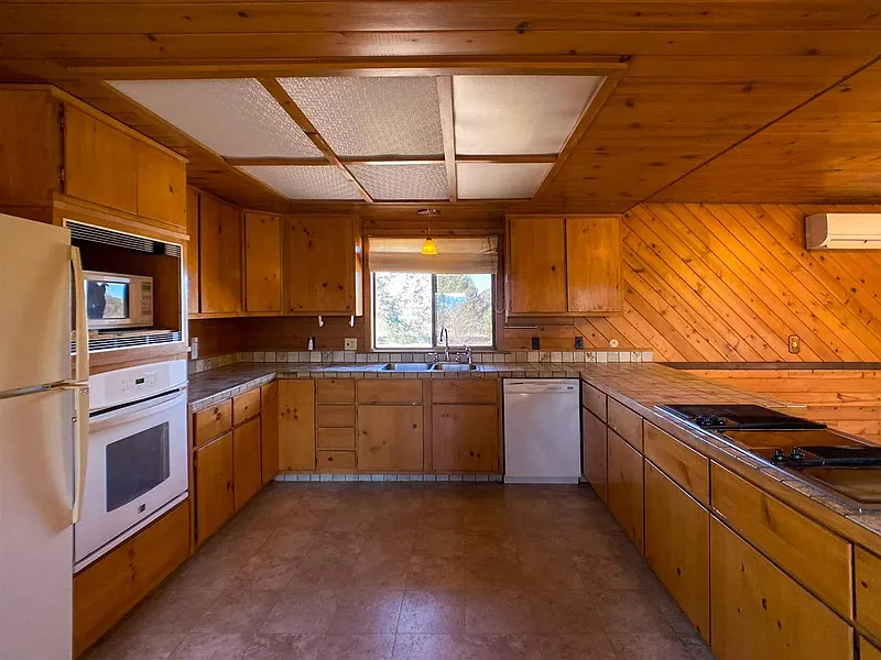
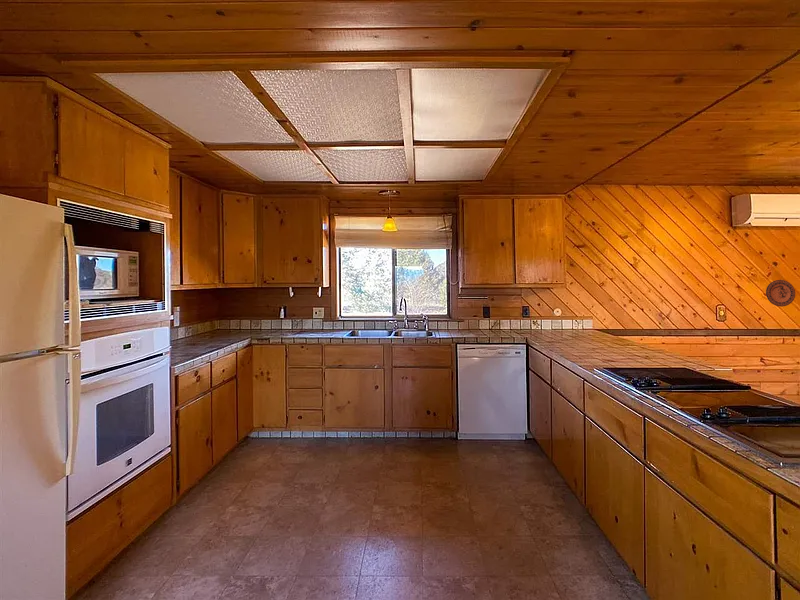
+ decorative plate [765,279,796,308]
